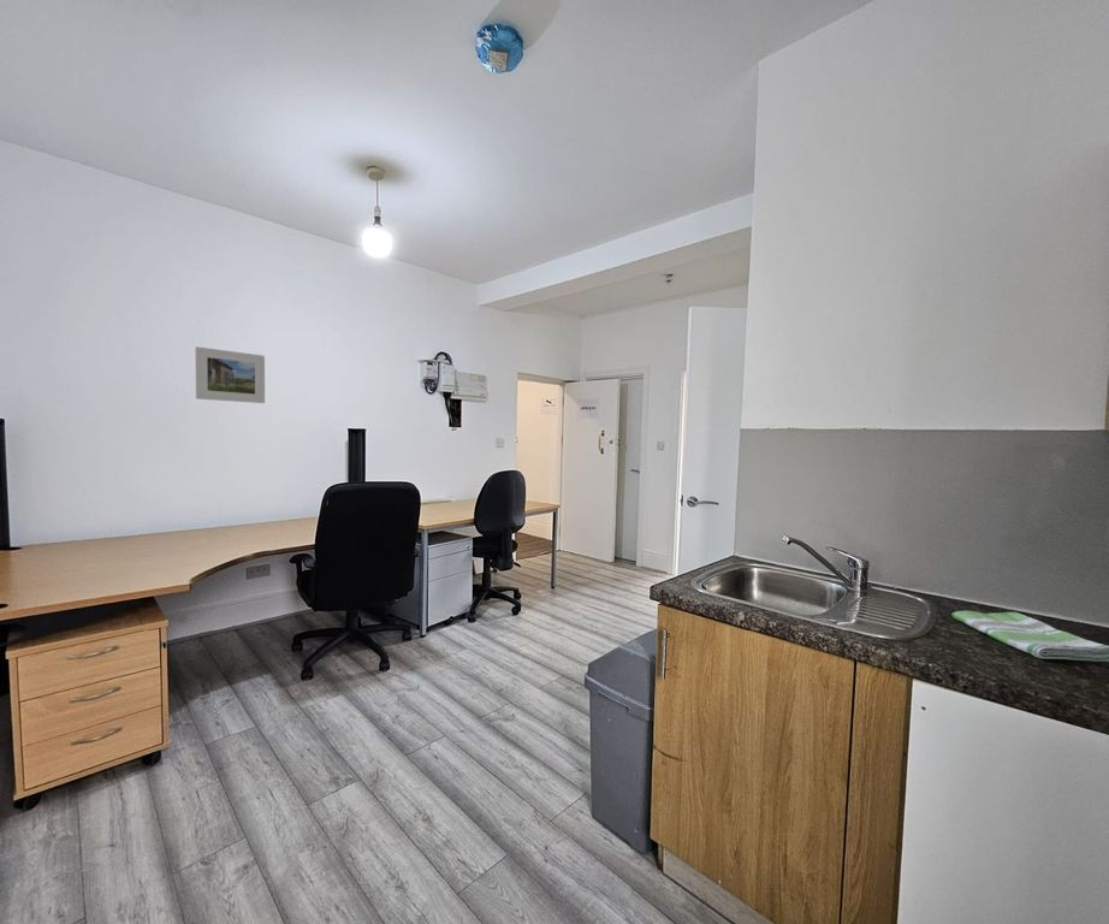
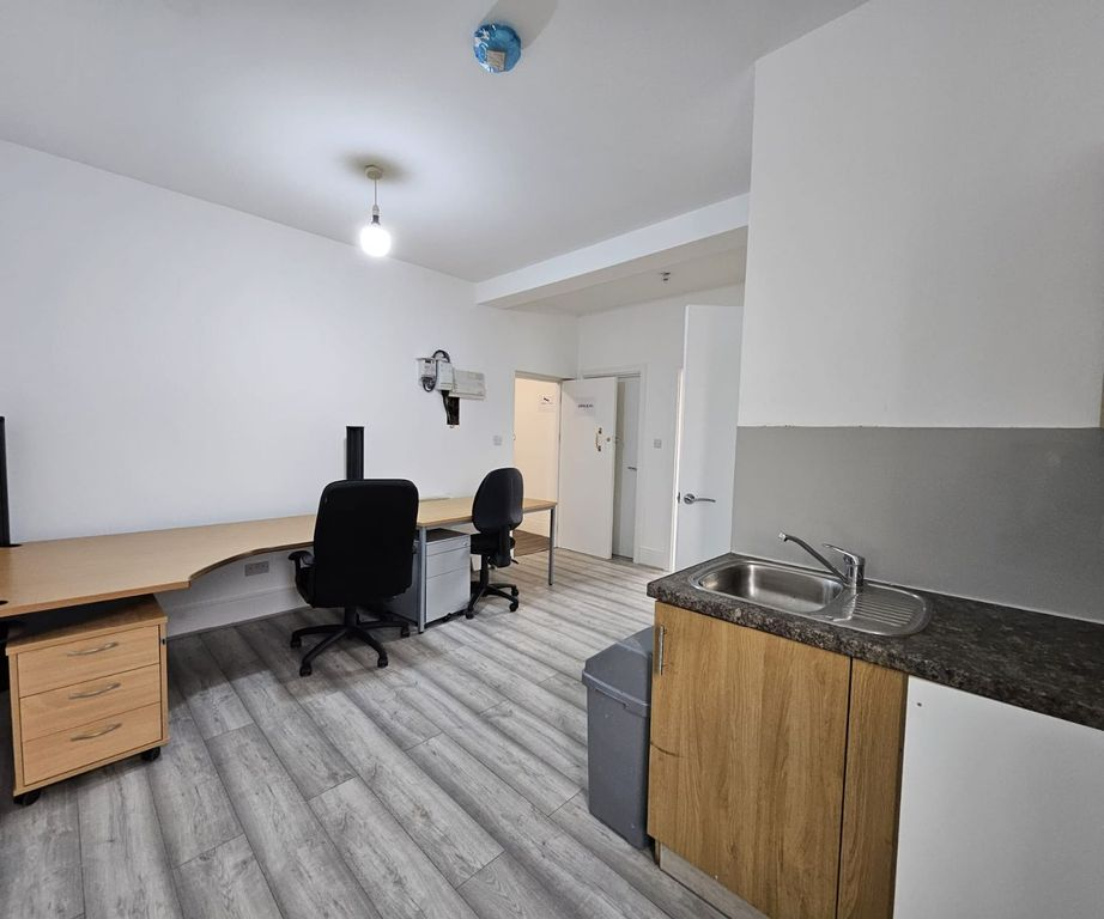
- dish towel [951,610,1109,663]
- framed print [195,345,266,404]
